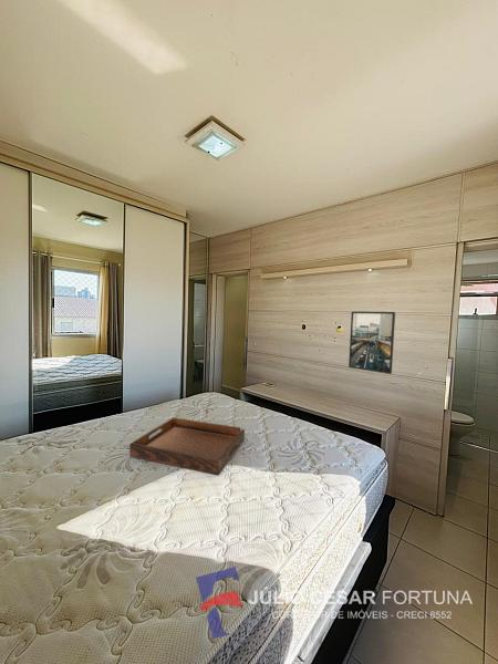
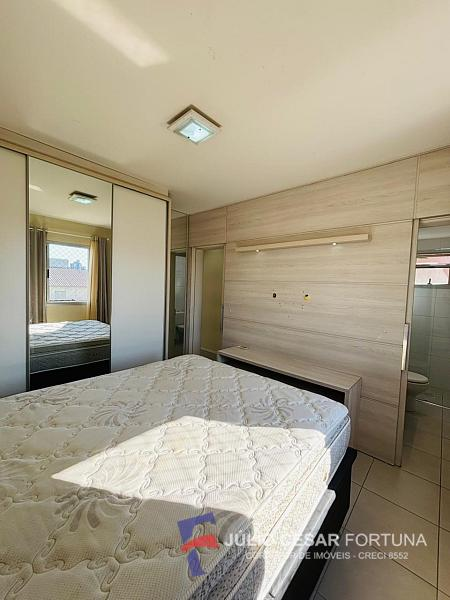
- serving tray [128,417,246,476]
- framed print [347,311,396,375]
